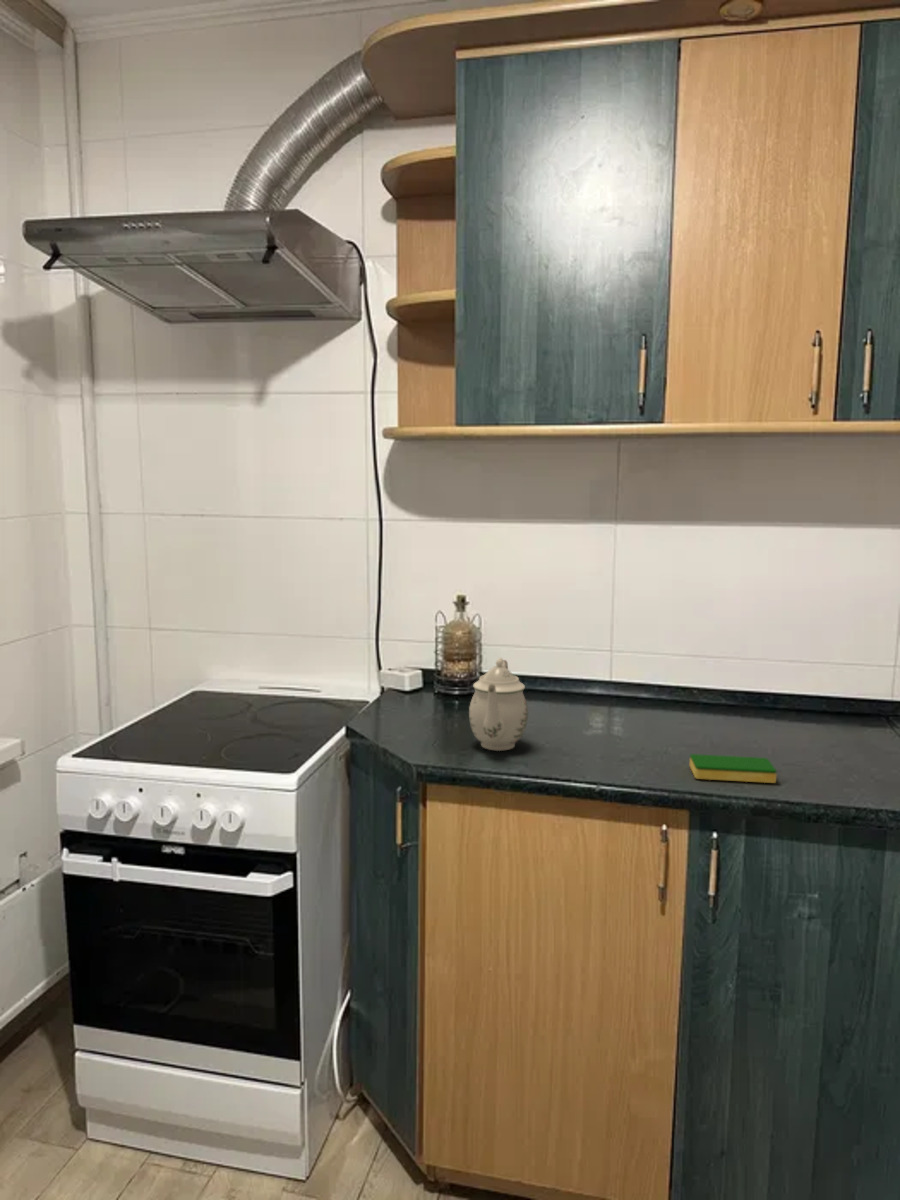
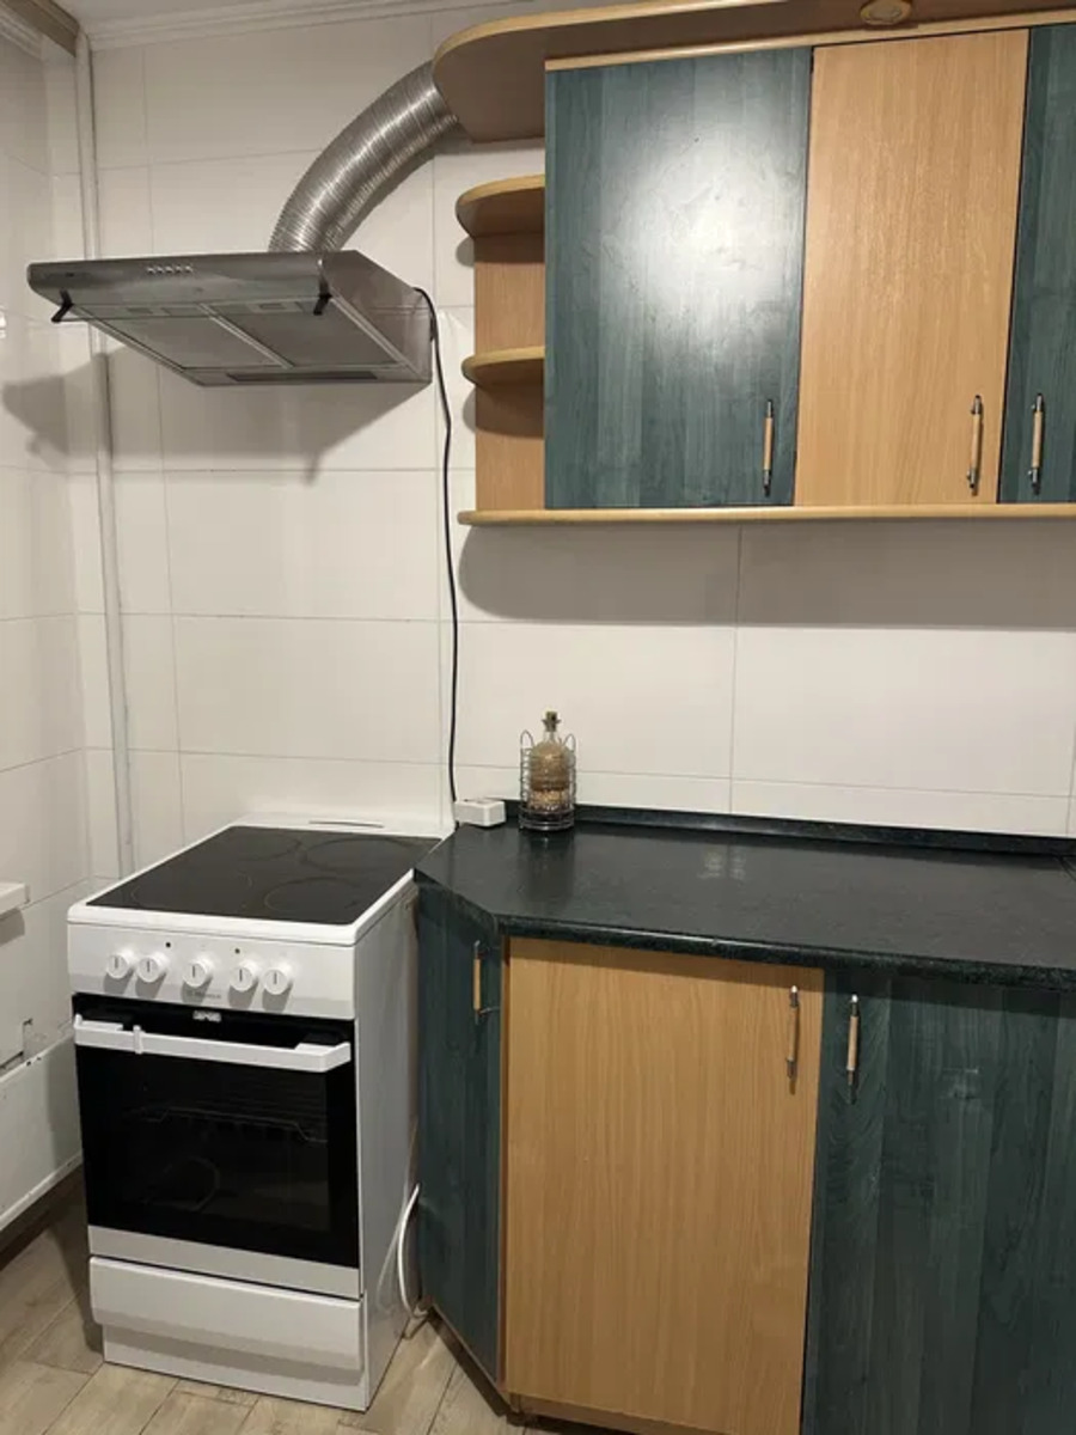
- teapot [468,657,529,752]
- dish sponge [689,753,778,784]
